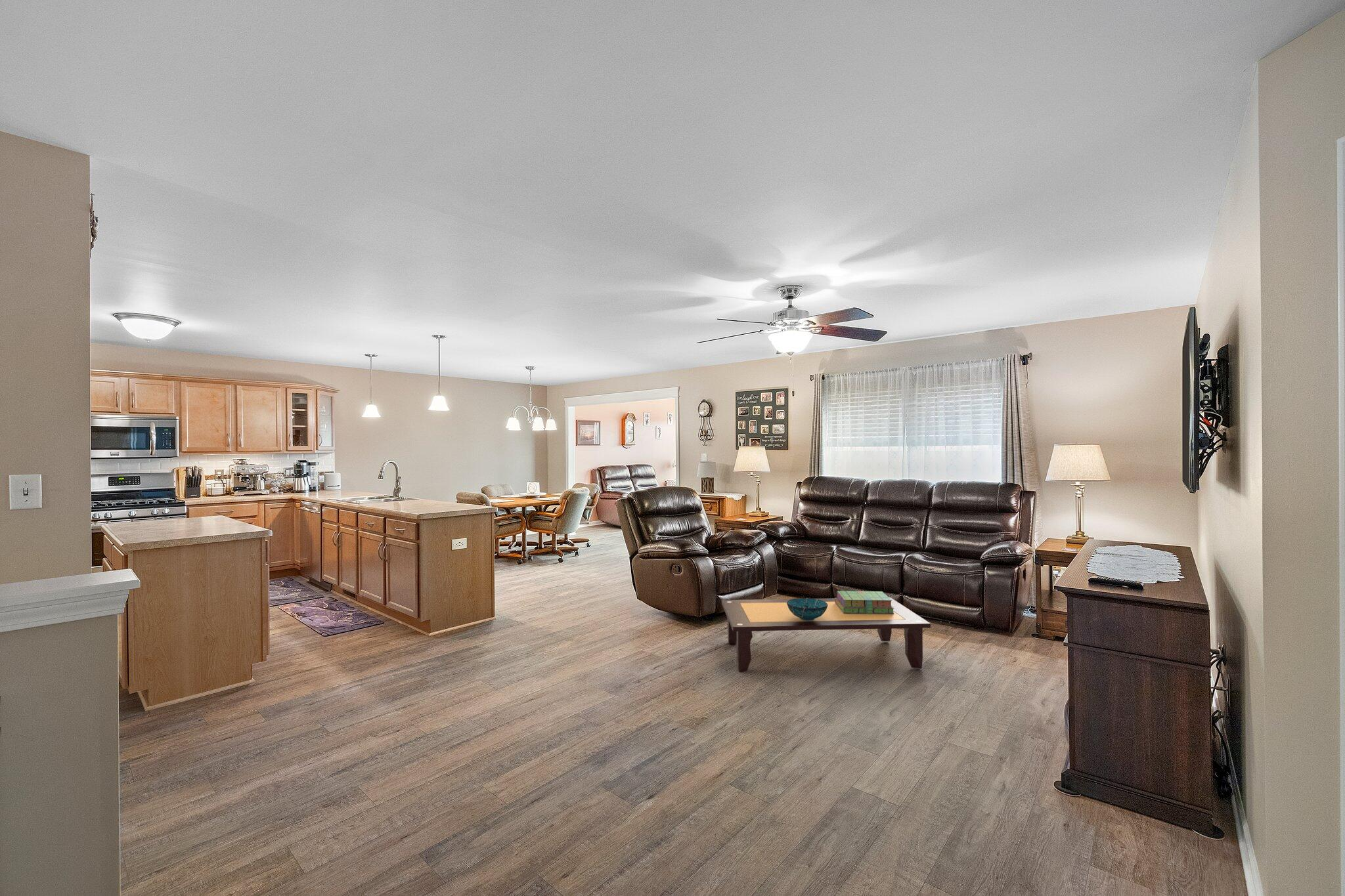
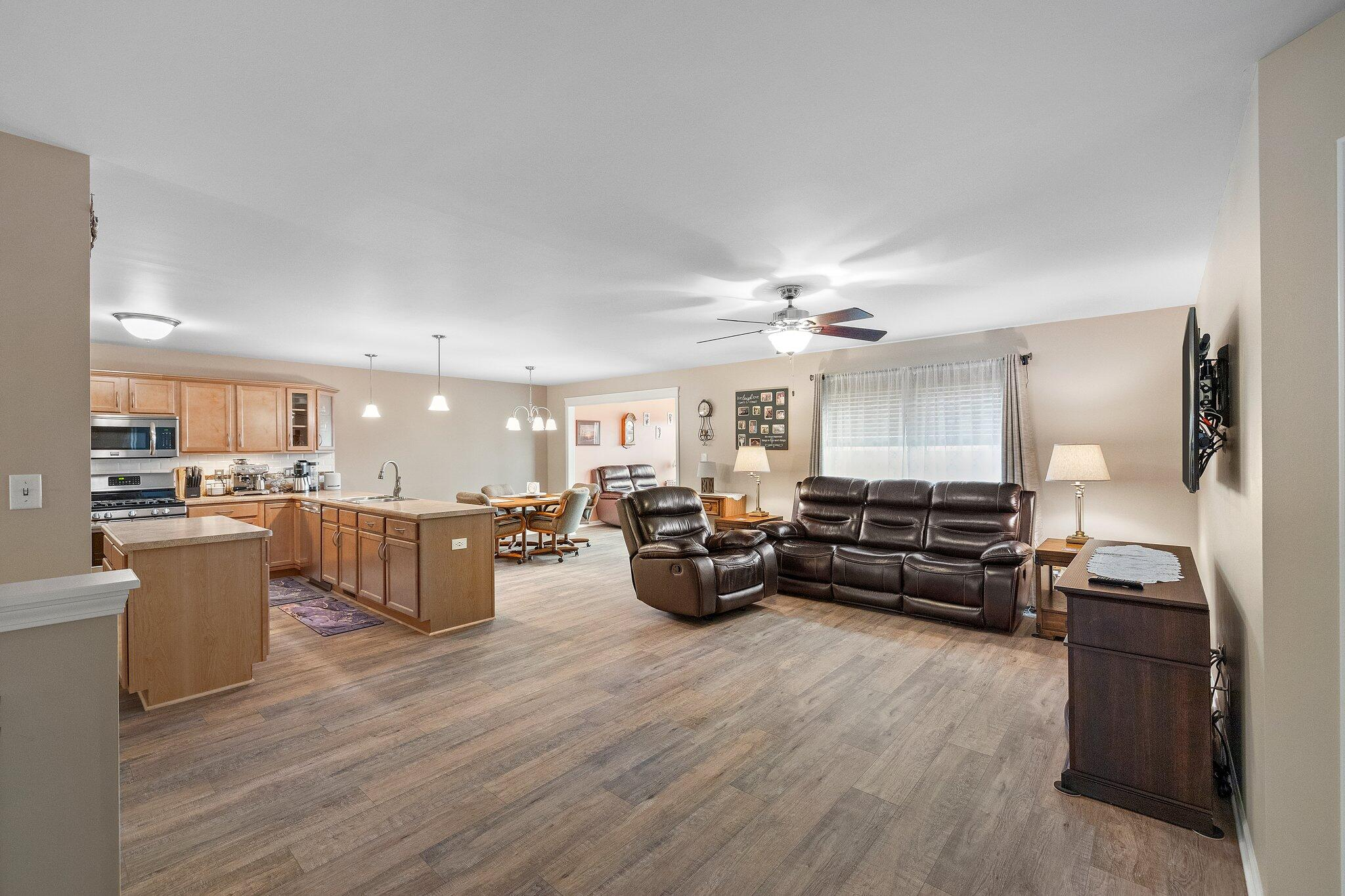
- decorative bowl [787,597,827,621]
- coffee table [721,597,931,673]
- stack of books [835,590,894,614]
